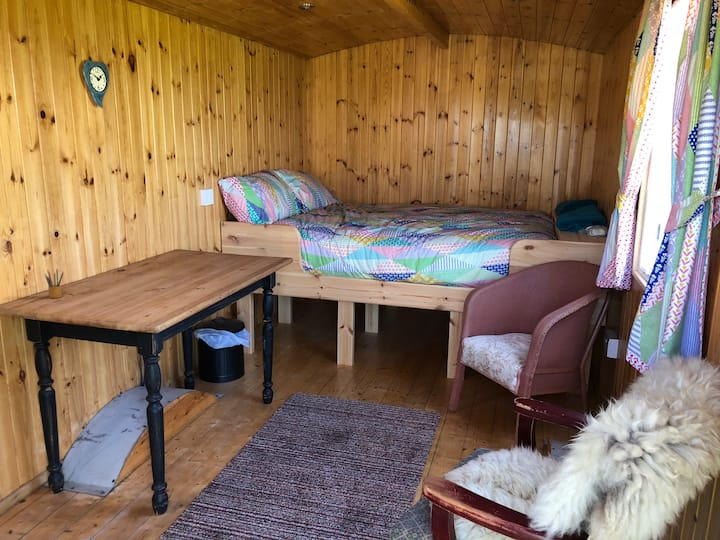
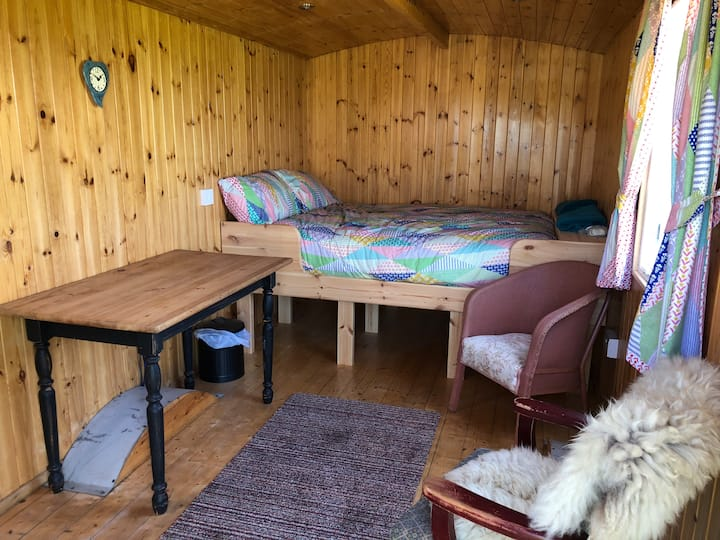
- pencil box [43,268,64,299]
